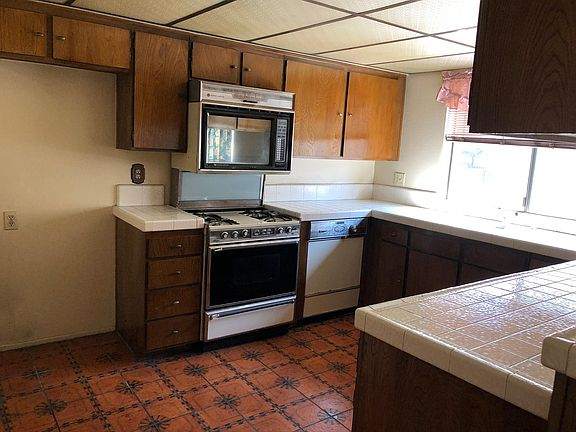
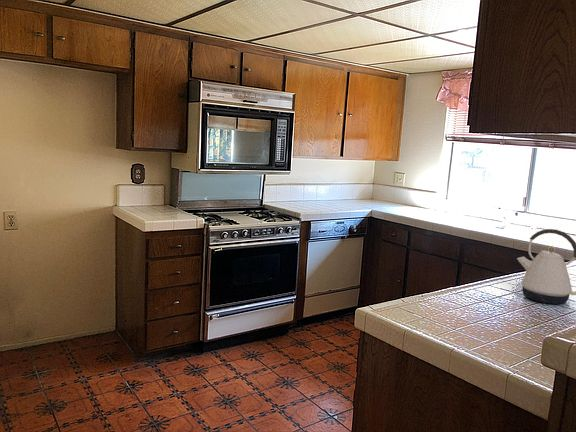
+ kettle [516,228,576,305]
